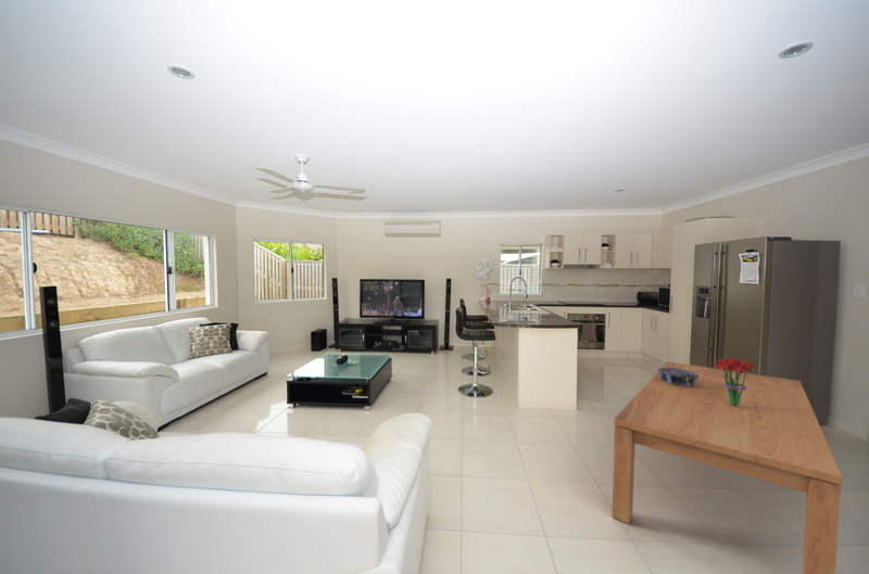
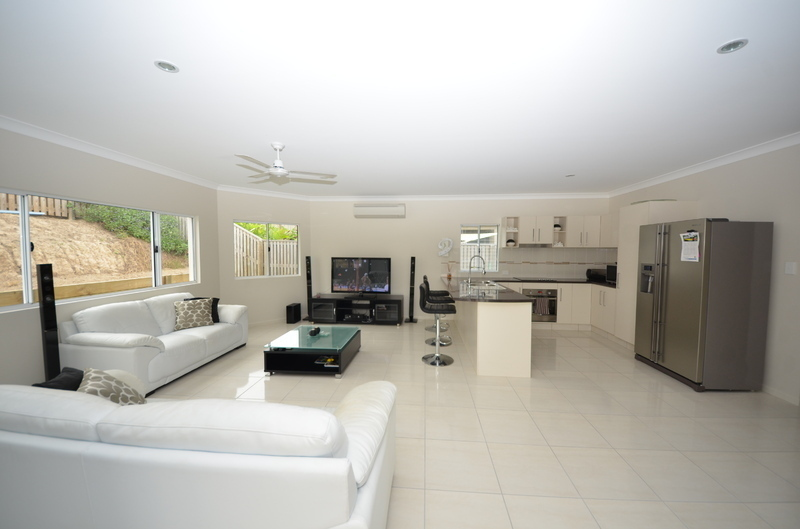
- decorative bowl [656,367,698,387]
- bouquet [714,357,756,405]
- dining table [612,360,844,574]
